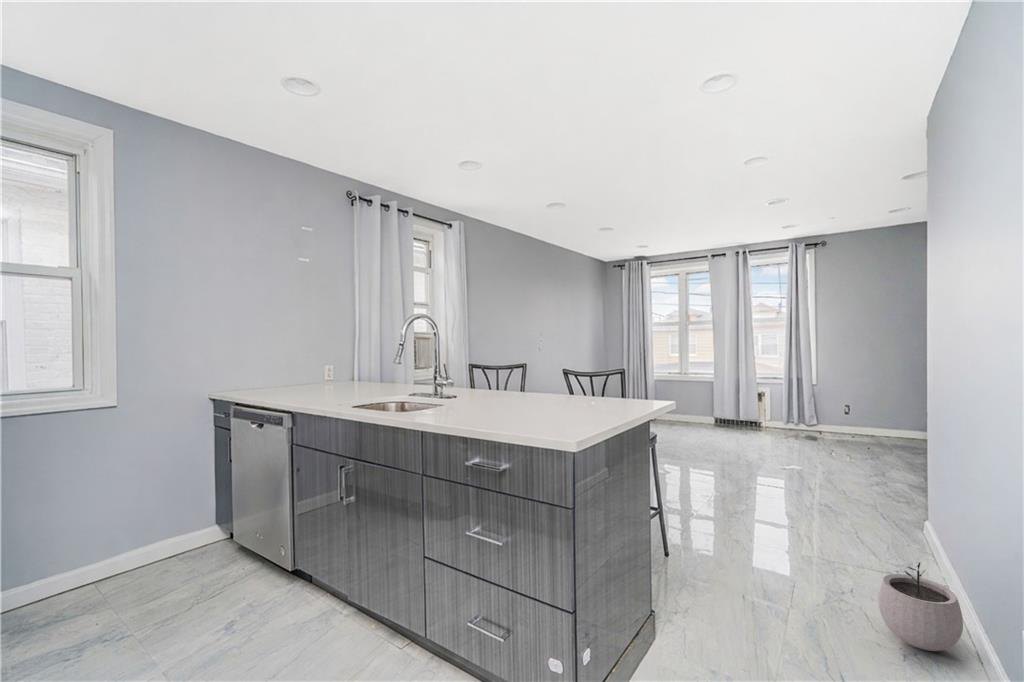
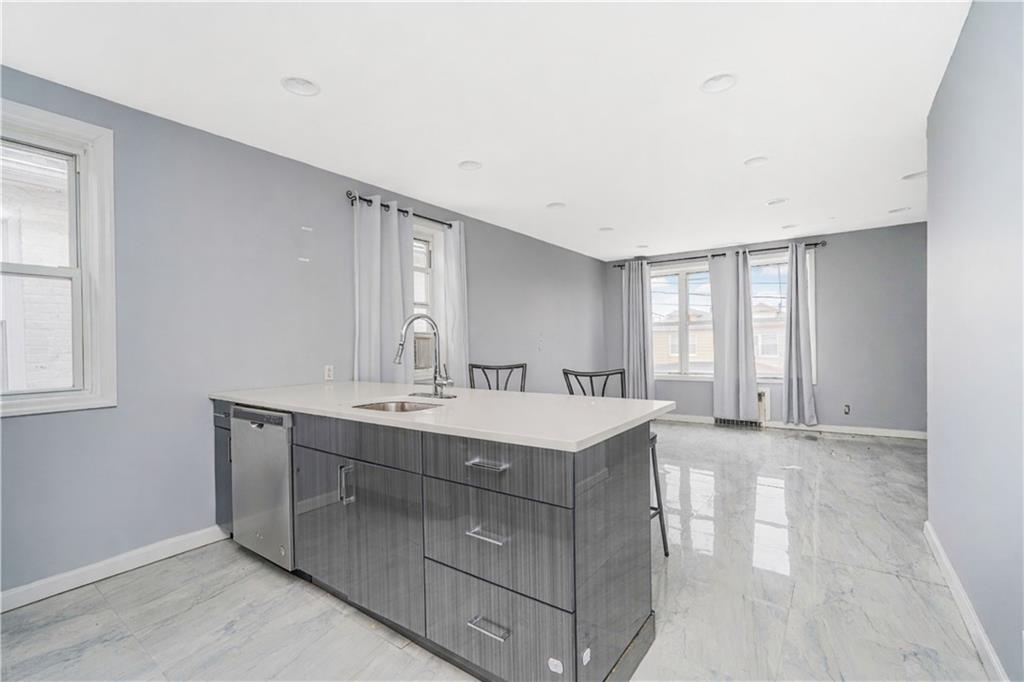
- plant pot [877,561,964,652]
